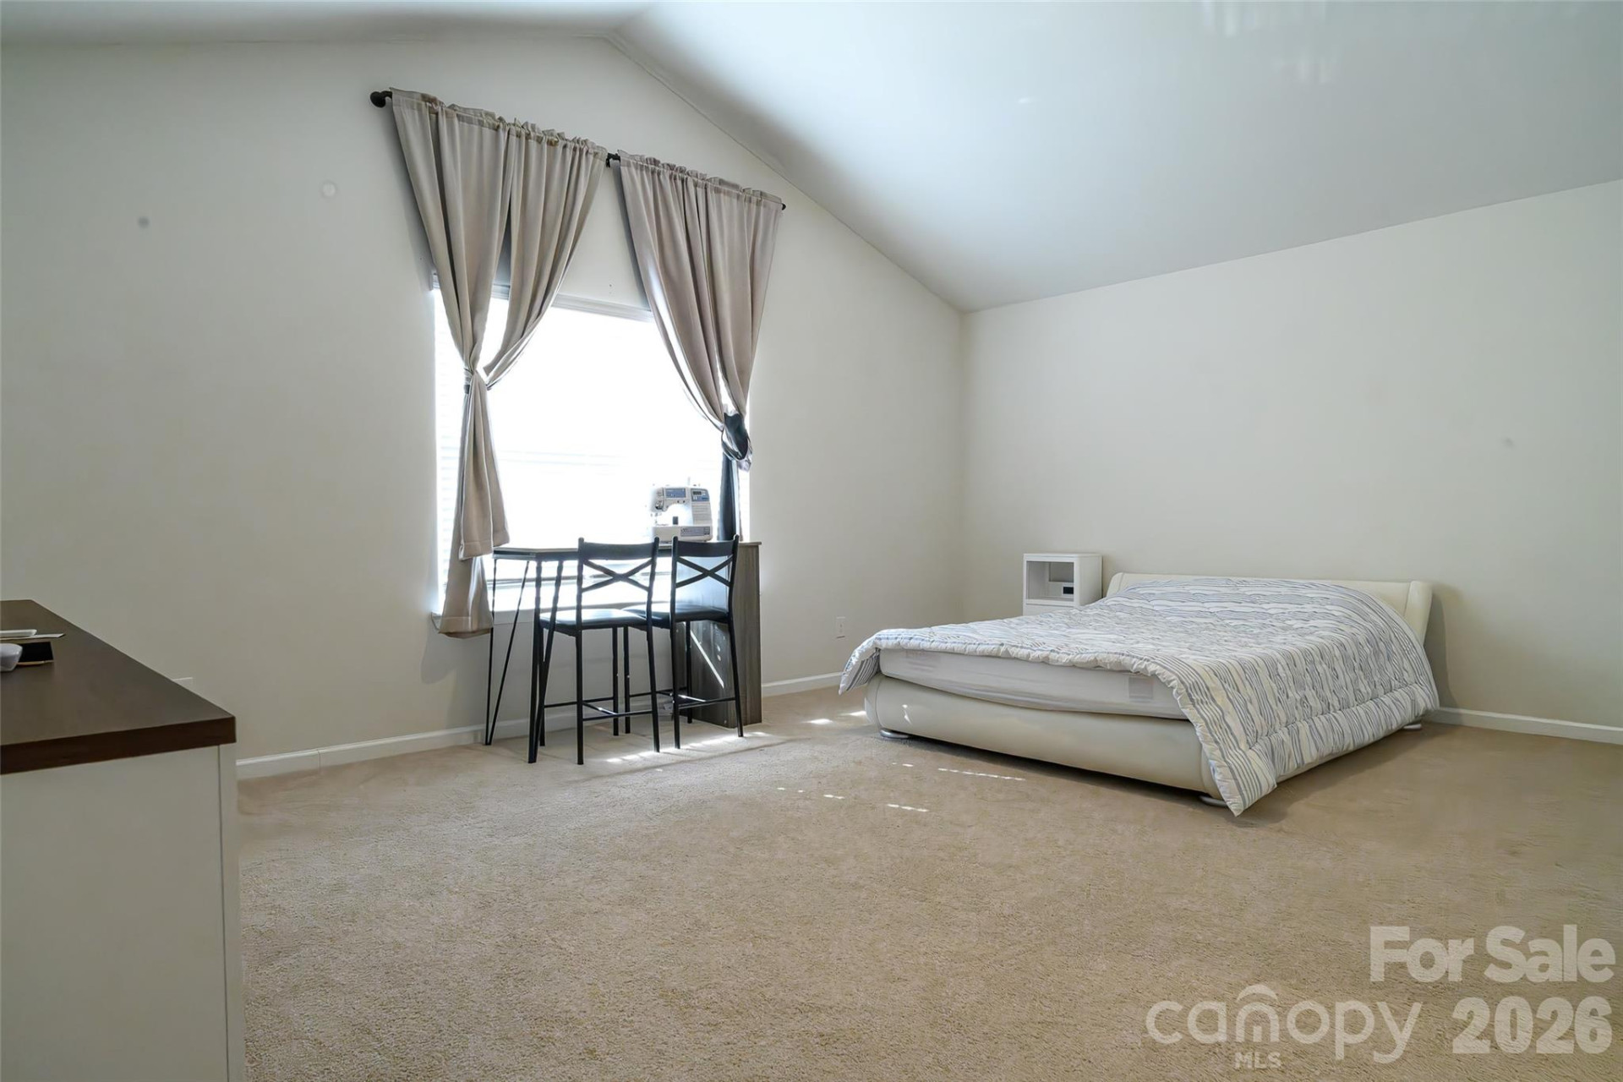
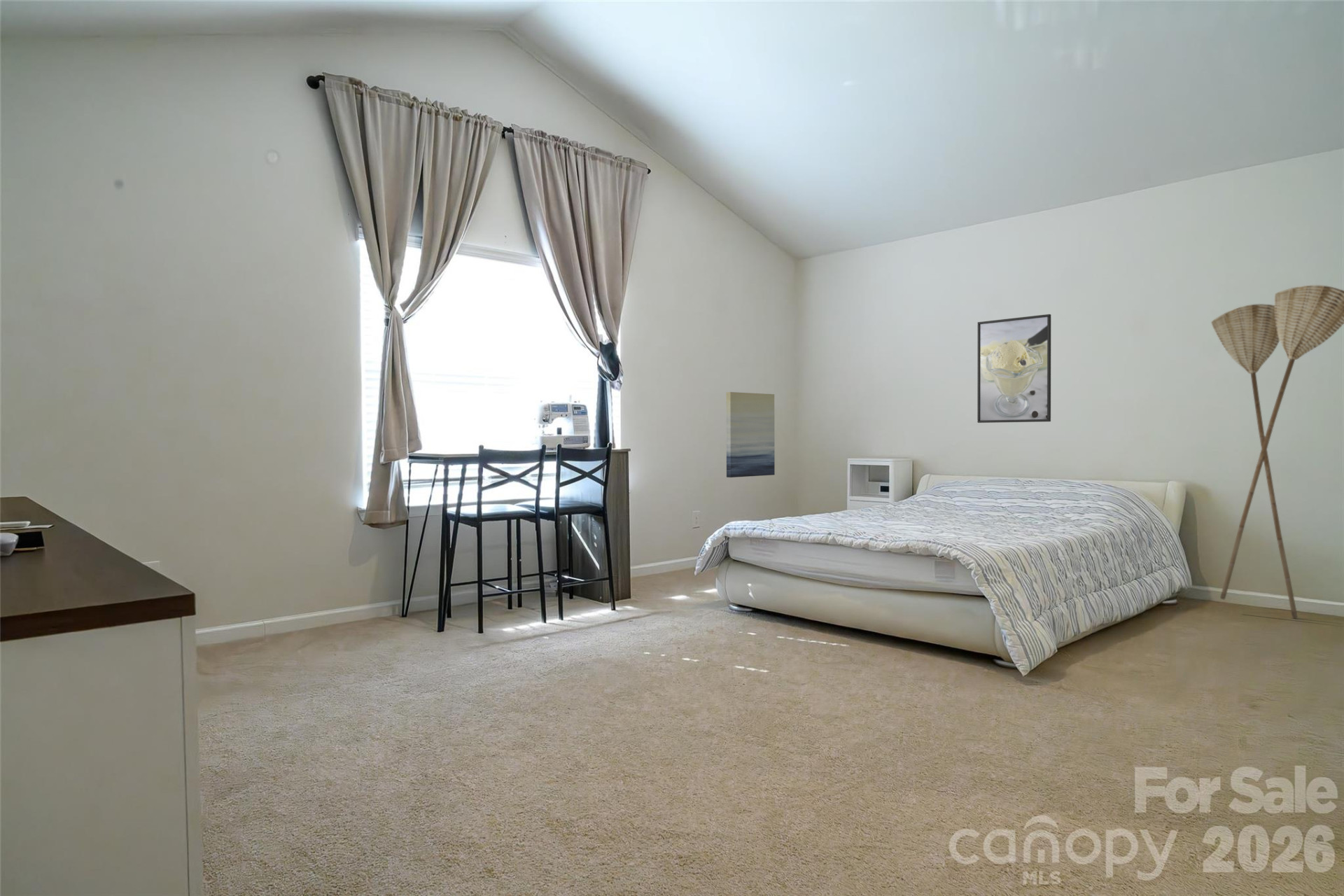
+ floor lamp [1210,284,1344,619]
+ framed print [977,314,1051,423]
+ wall art [725,391,776,478]
